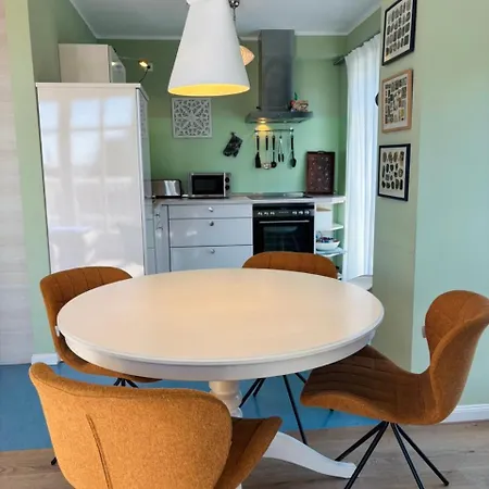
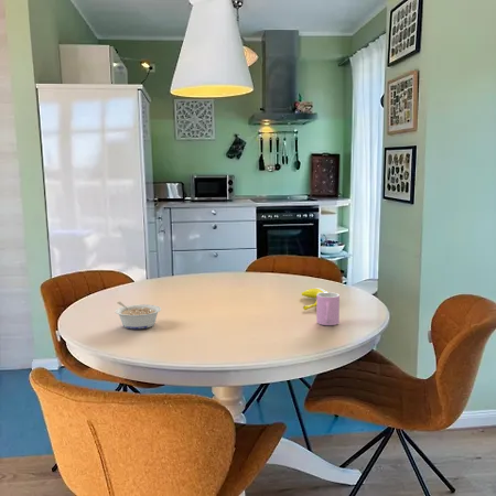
+ legume [114,301,162,330]
+ cup [315,291,341,326]
+ banana [301,288,330,311]
